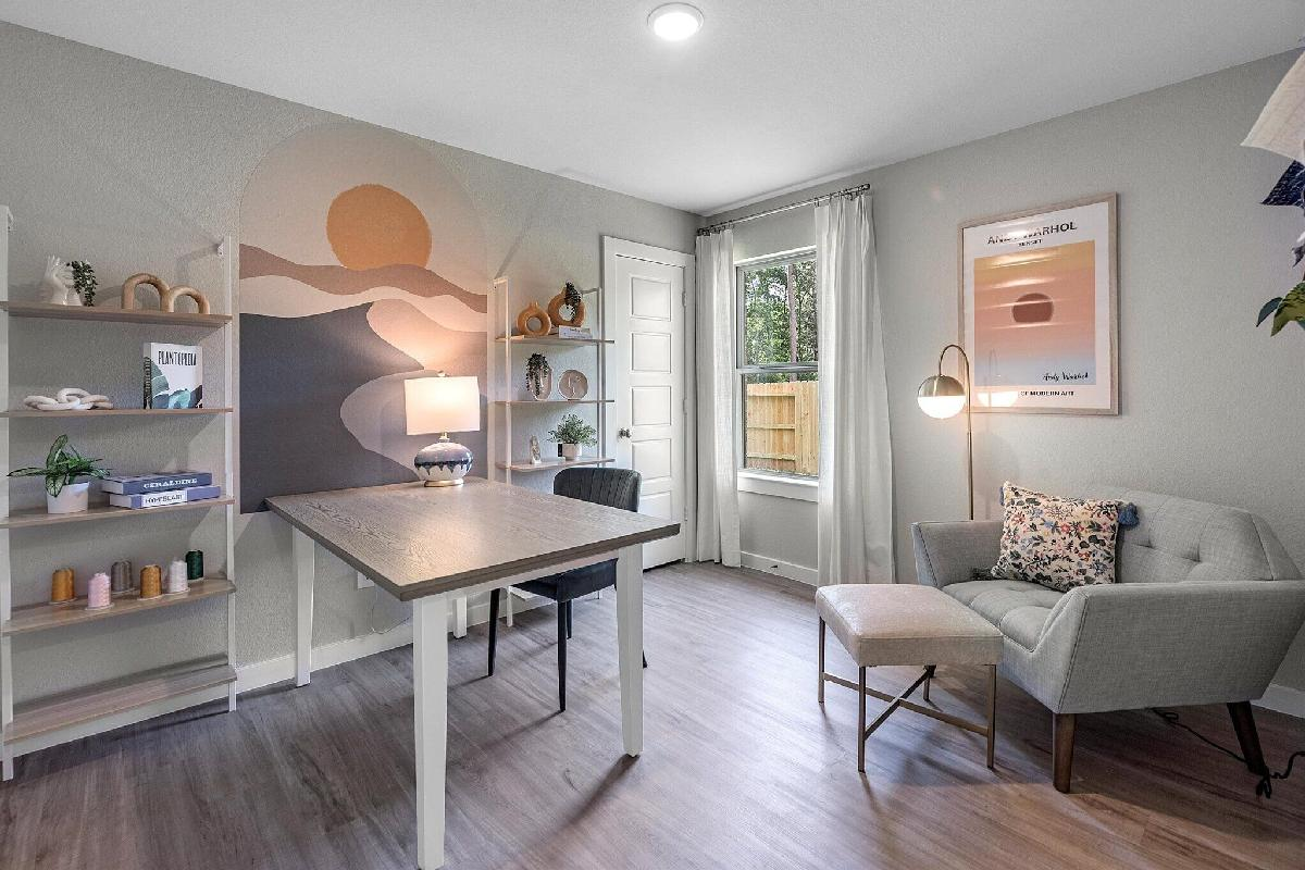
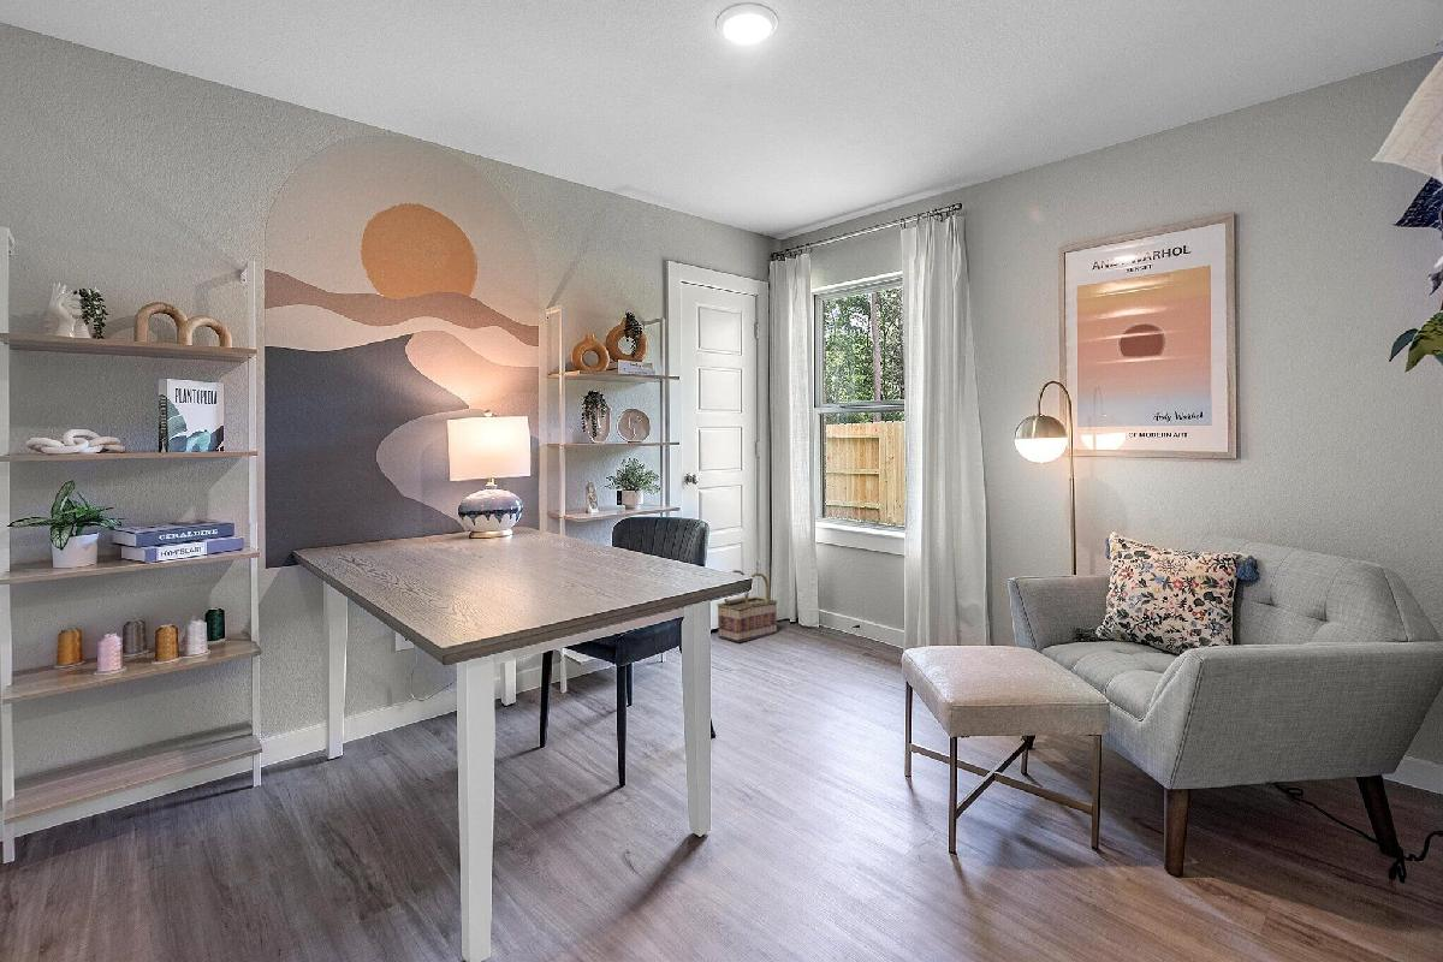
+ basket [715,569,778,643]
